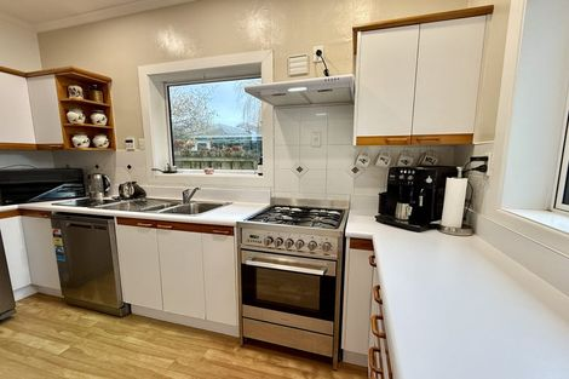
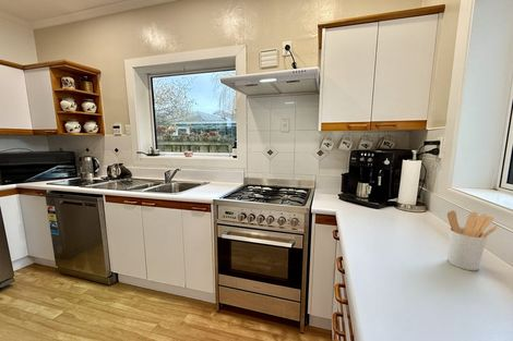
+ utensil holder [446,209,498,271]
